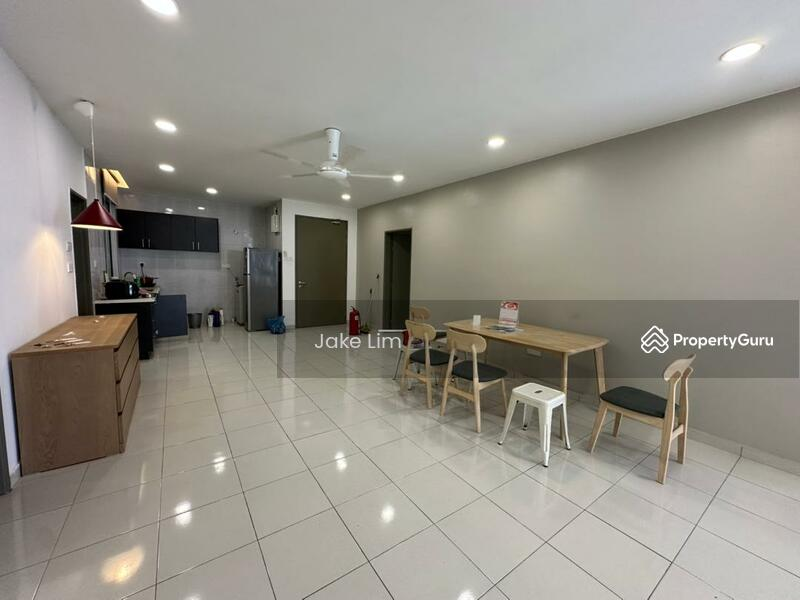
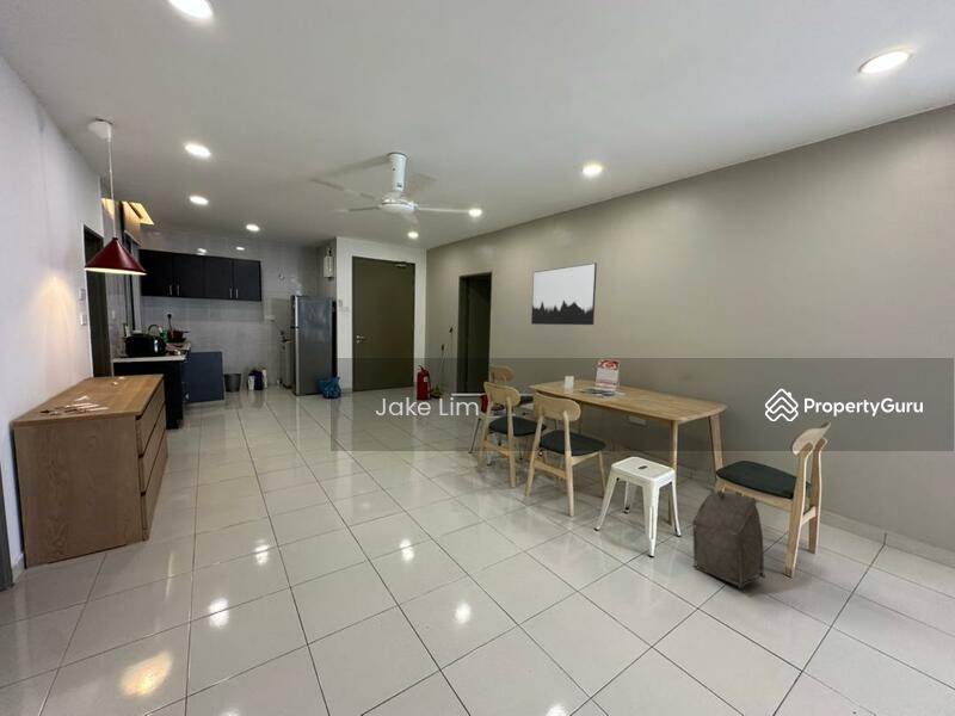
+ wall art [530,263,598,326]
+ backpack [691,489,766,590]
